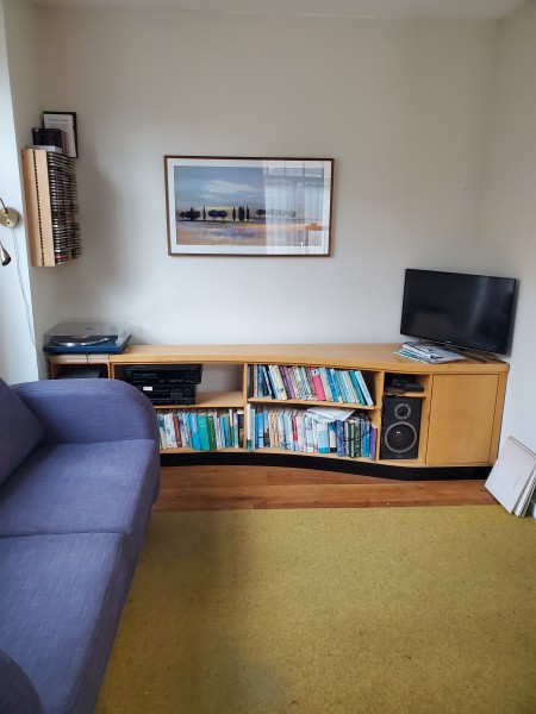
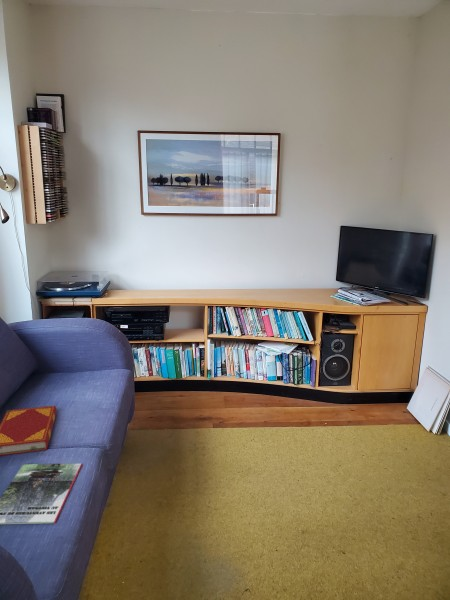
+ magazine [0,462,83,525]
+ hardback book [0,405,57,456]
